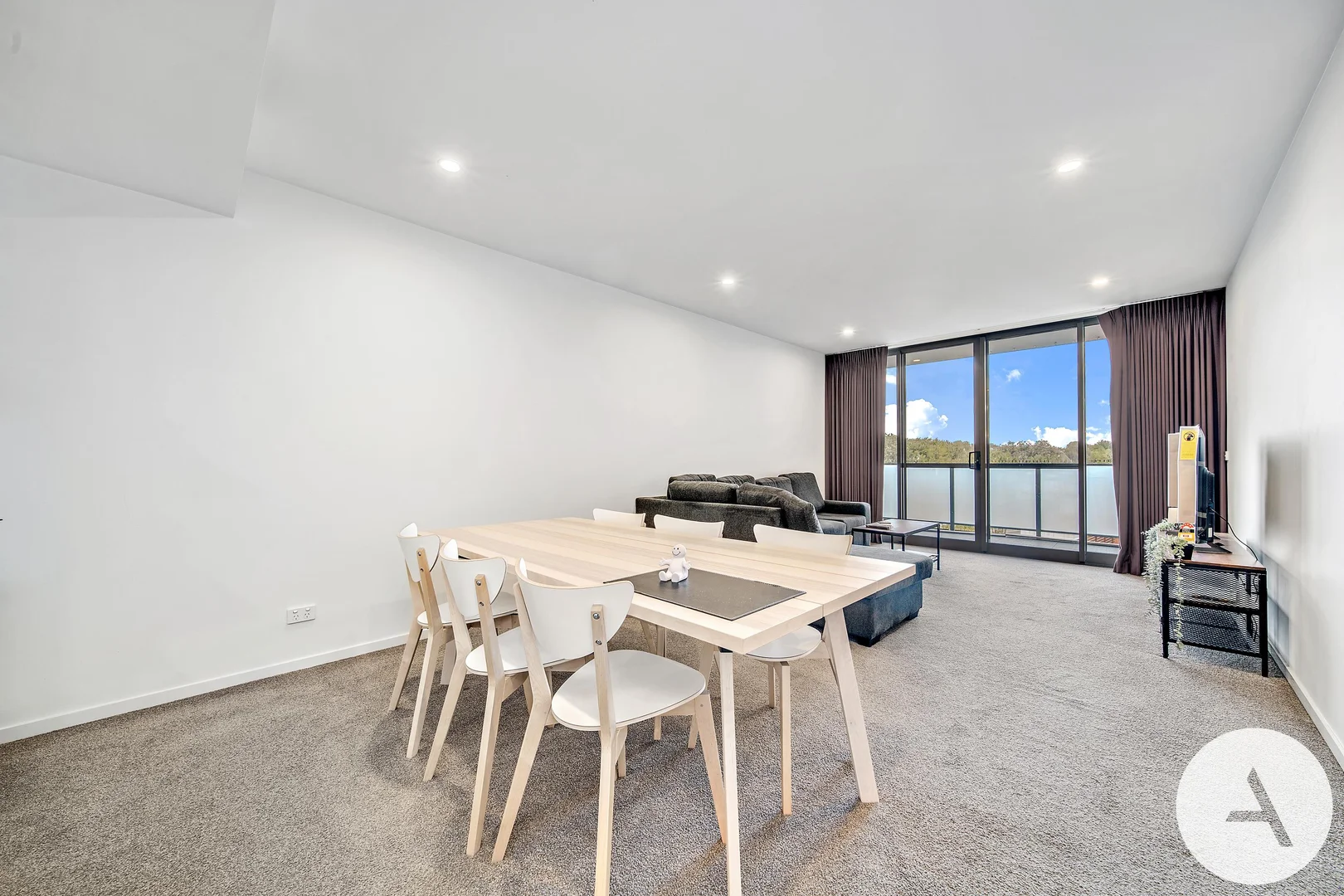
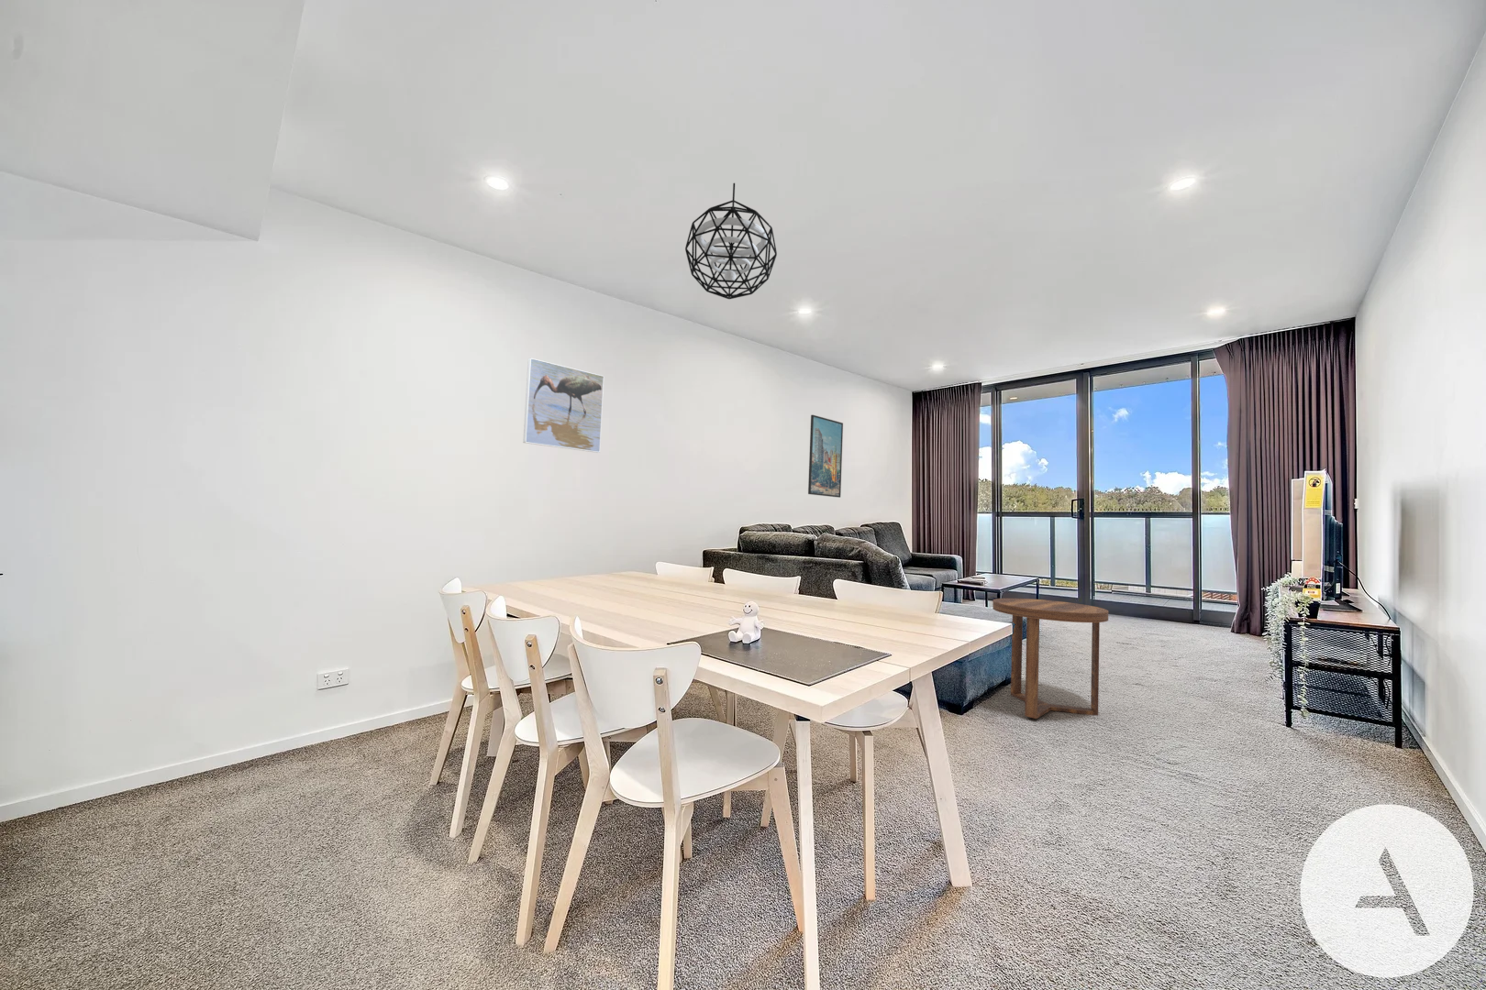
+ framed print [807,414,844,498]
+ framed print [522,358,605,454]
+ pendant light [684,182,778,299]
+ side table [992,598,1109,719]
